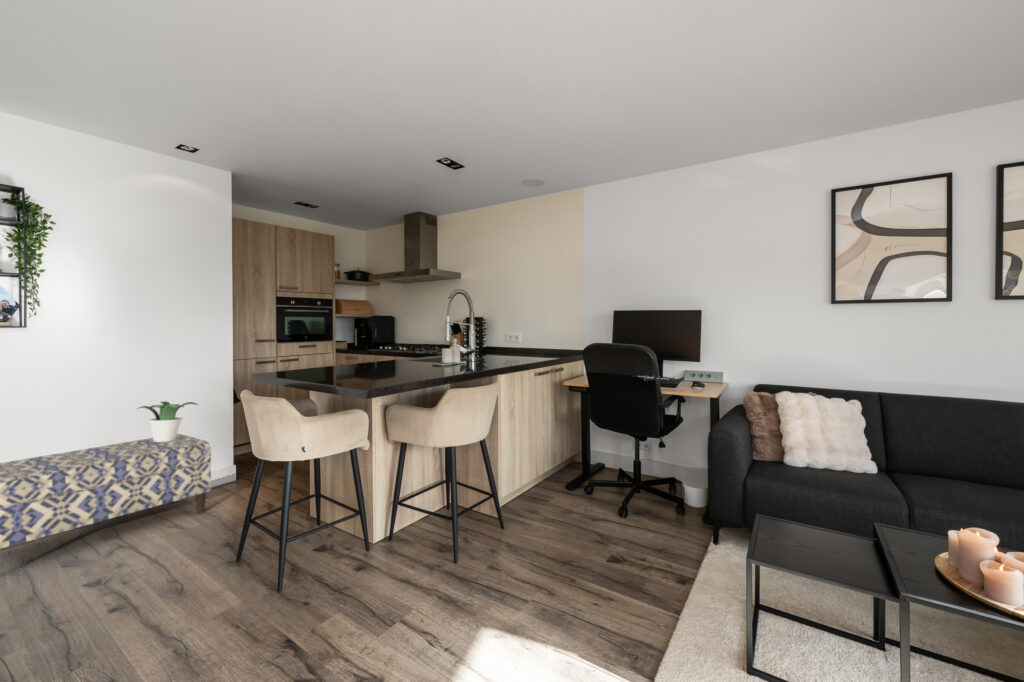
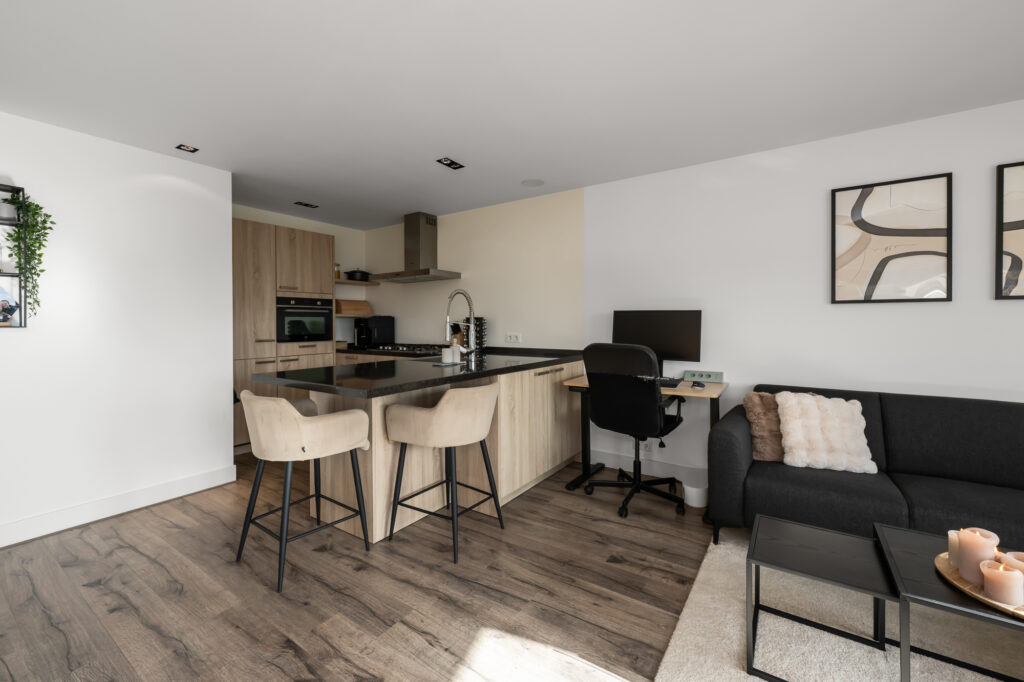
- potted plant [136,400,199,442]
- bench [0,433,212,550]
